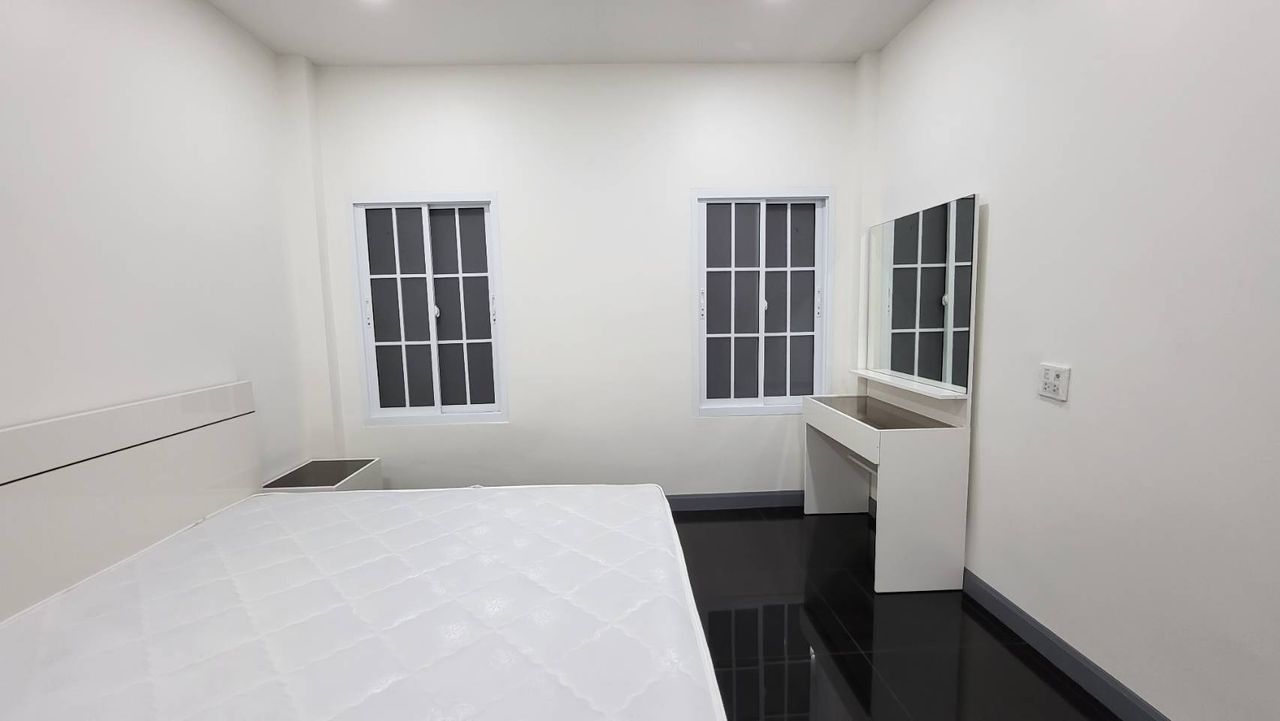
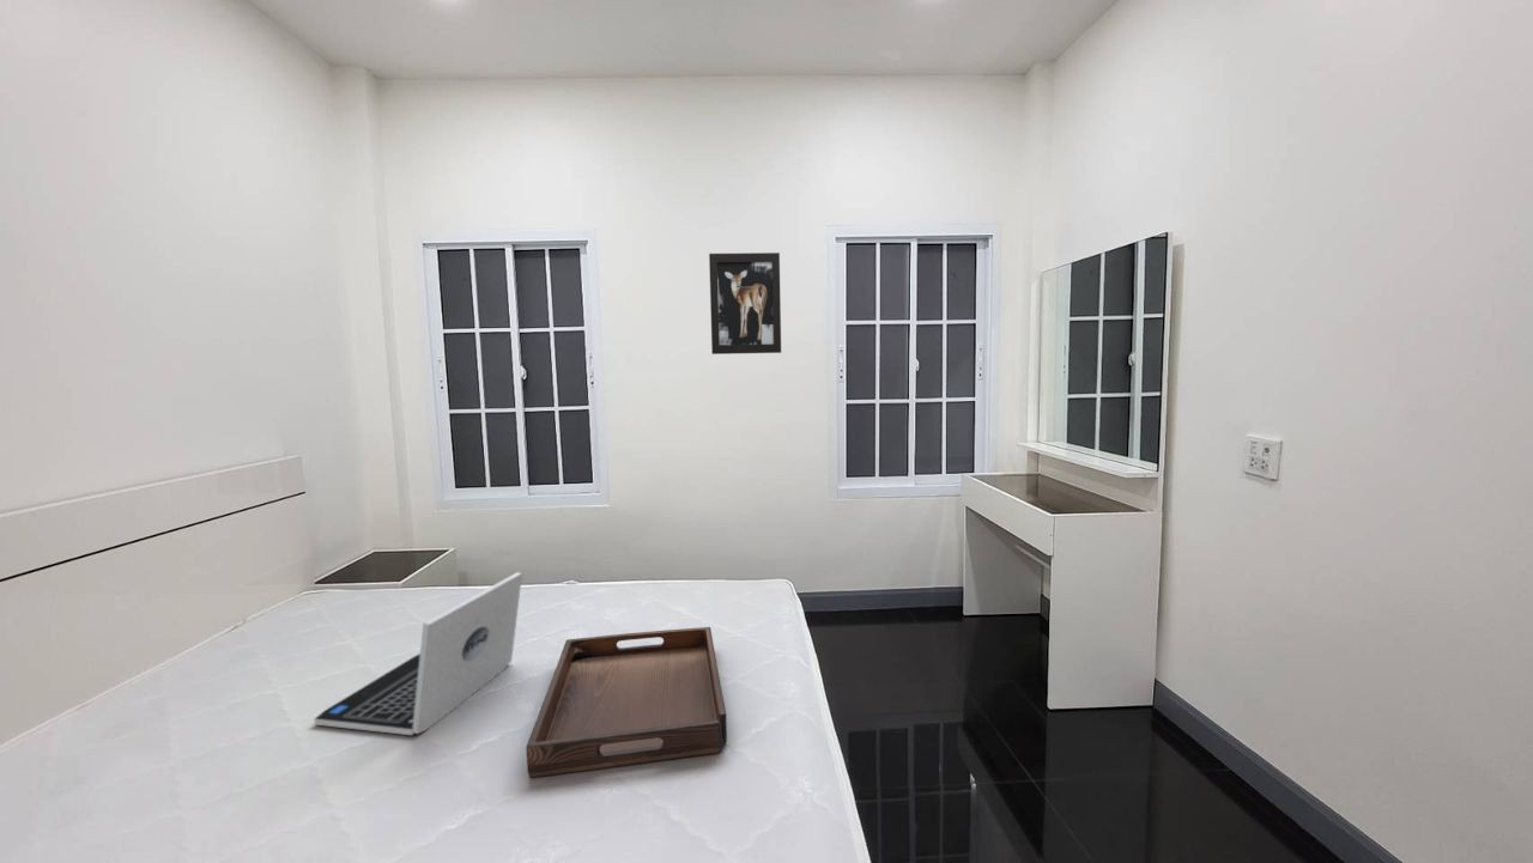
+ wall art [708,251,782,355]
+ serving tray [525,626,728,778]
+ laptop [314,571,523,736]
